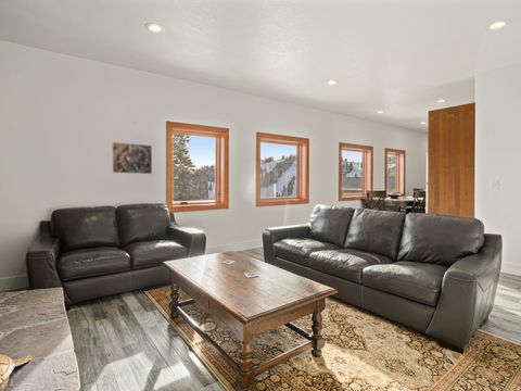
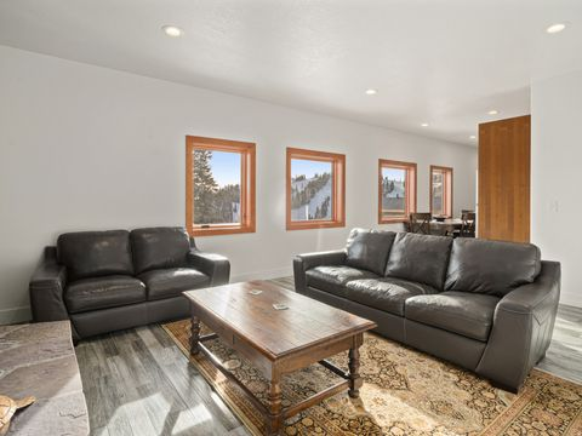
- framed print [111,141,153,175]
